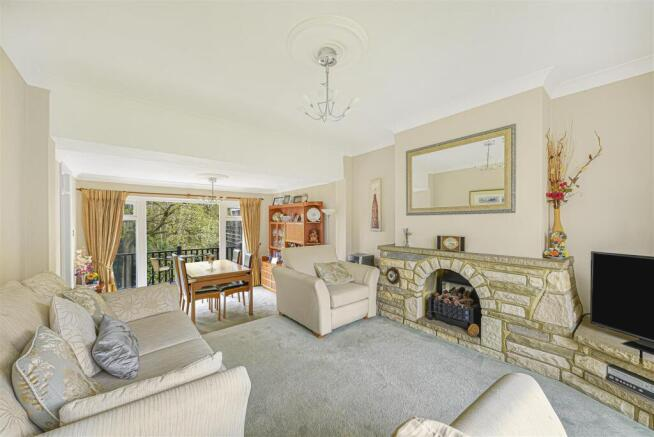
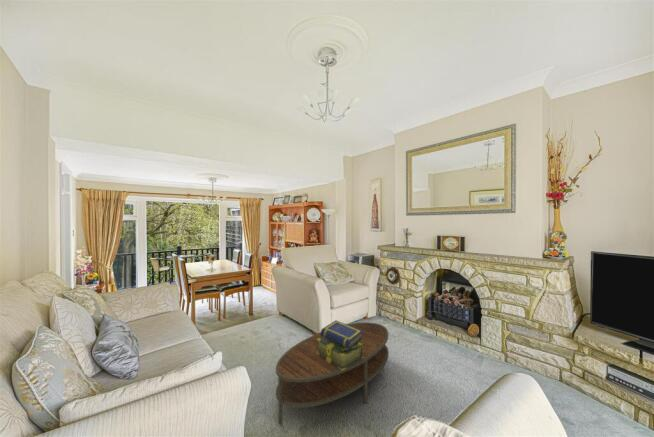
+ coffee table [275,321,390,426]
+ stack of books [317,319,363,371]
